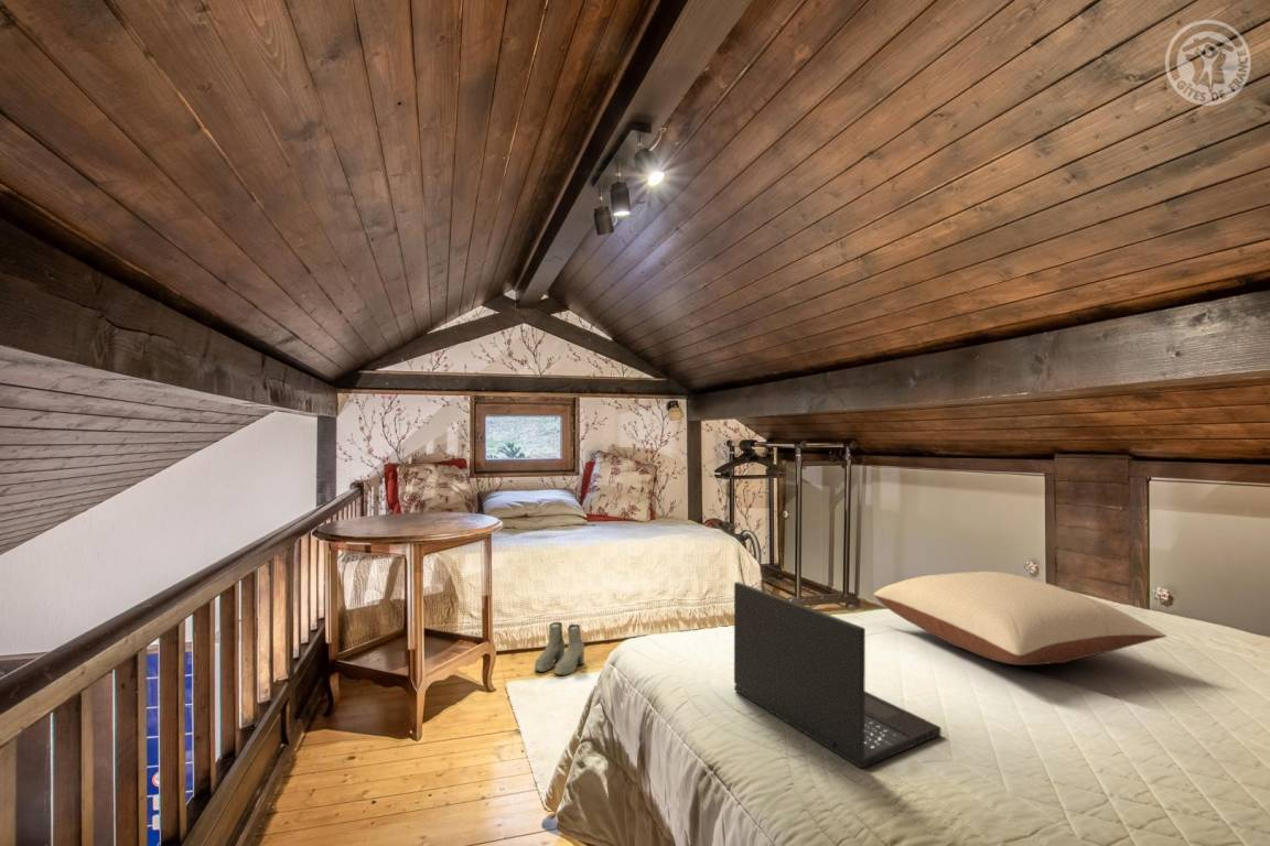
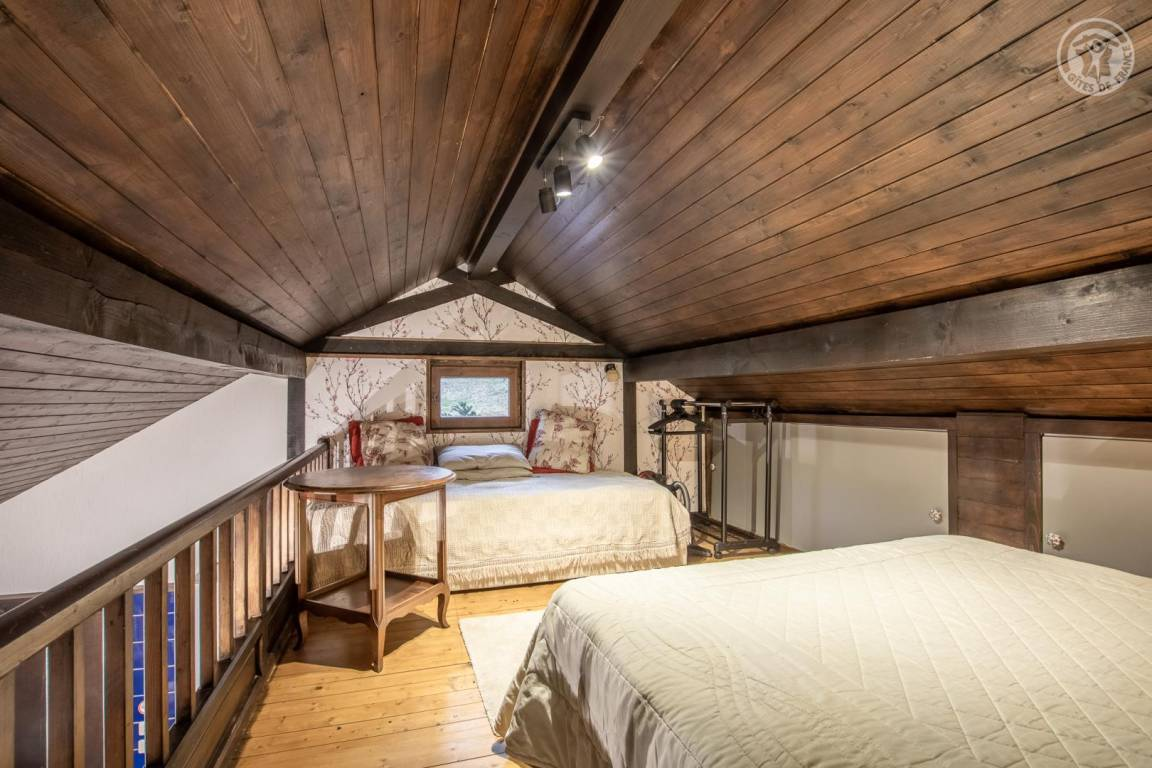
- laptop [733,581,943,769]
- boots [534,621,585,676]
- pillow [872,571,1169,666]
